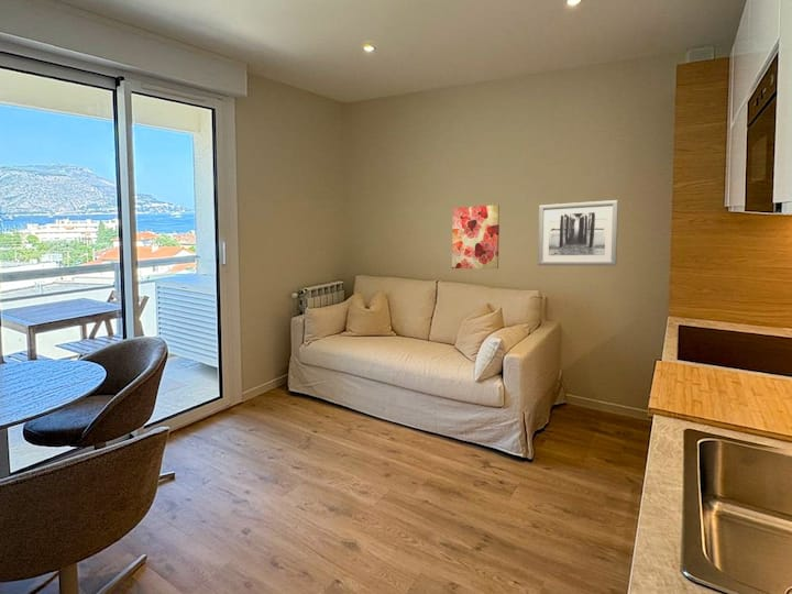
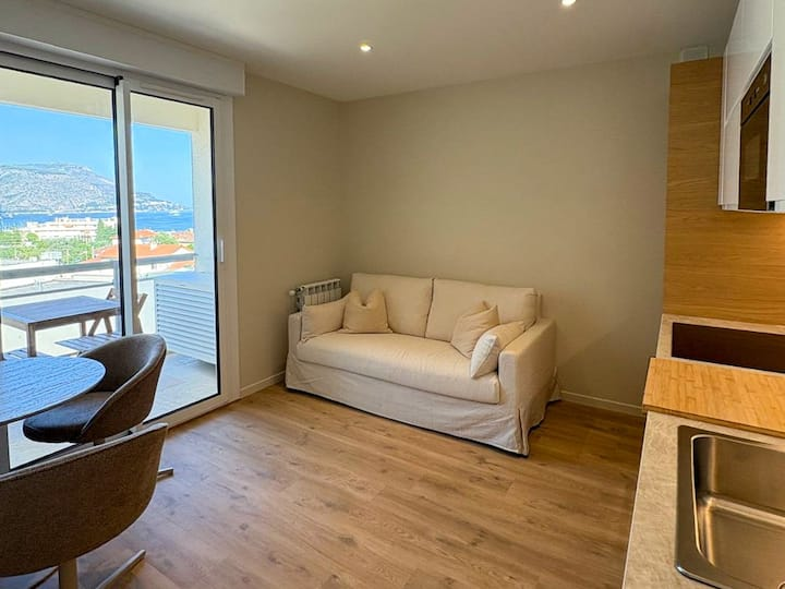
- wall art [451,204,501,270]
- wall art [537,199,619,266]
